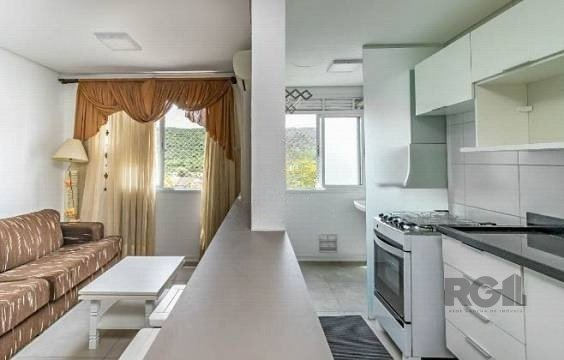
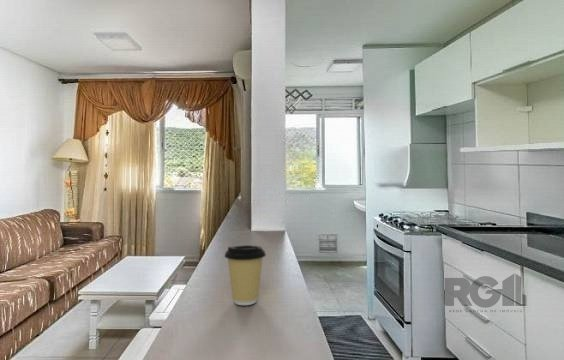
+ coffee cup [224,244,267,306]
